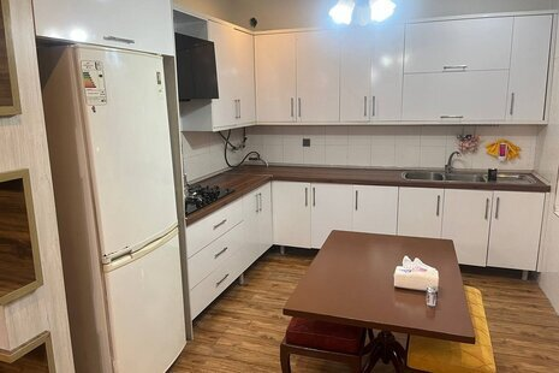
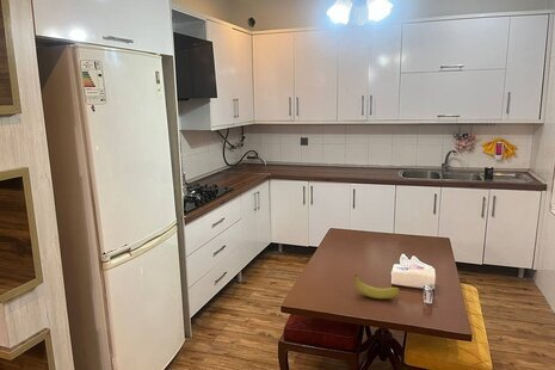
+ fruit [353,273,401,300]
